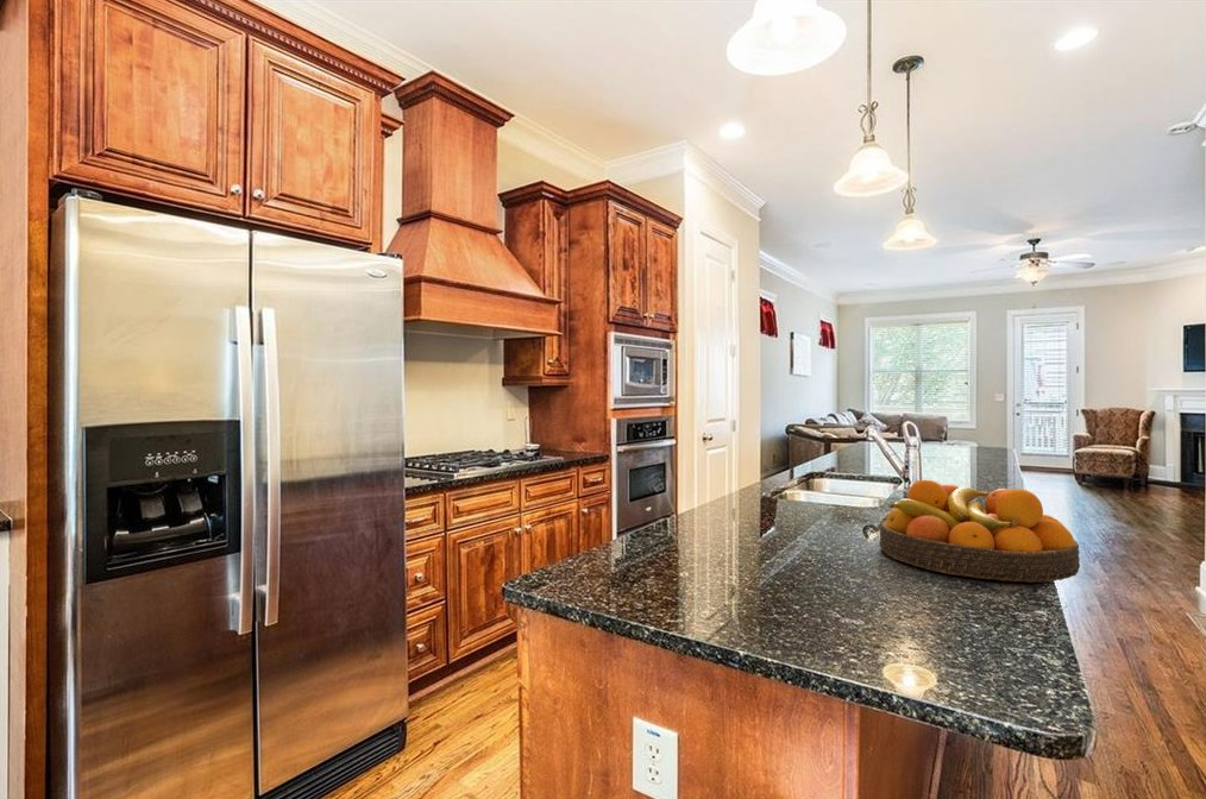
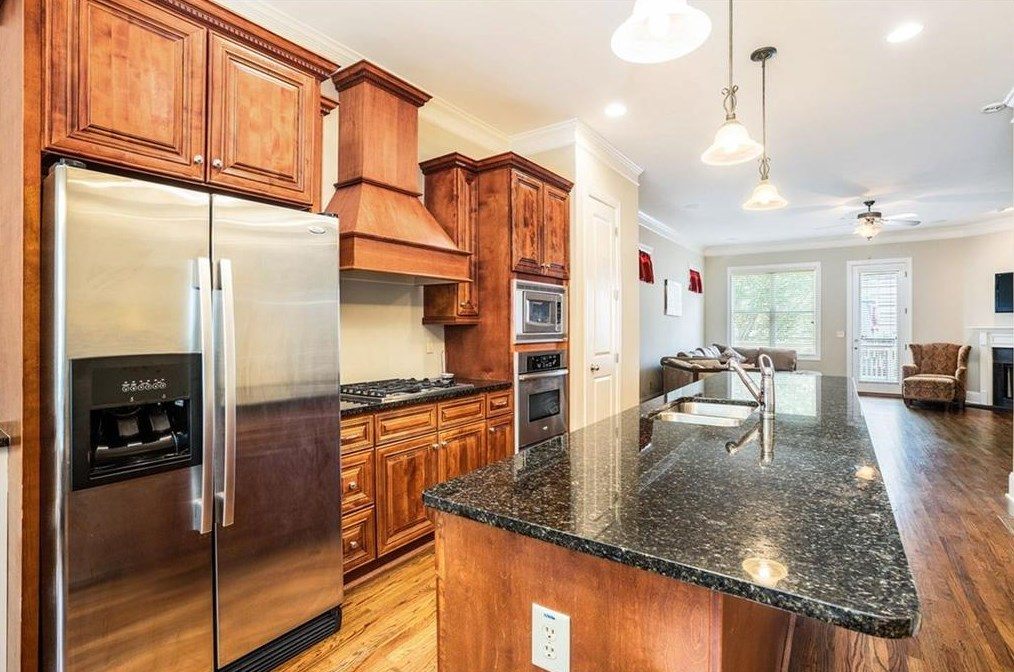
- fruit bowl [879,479,1081,584]
